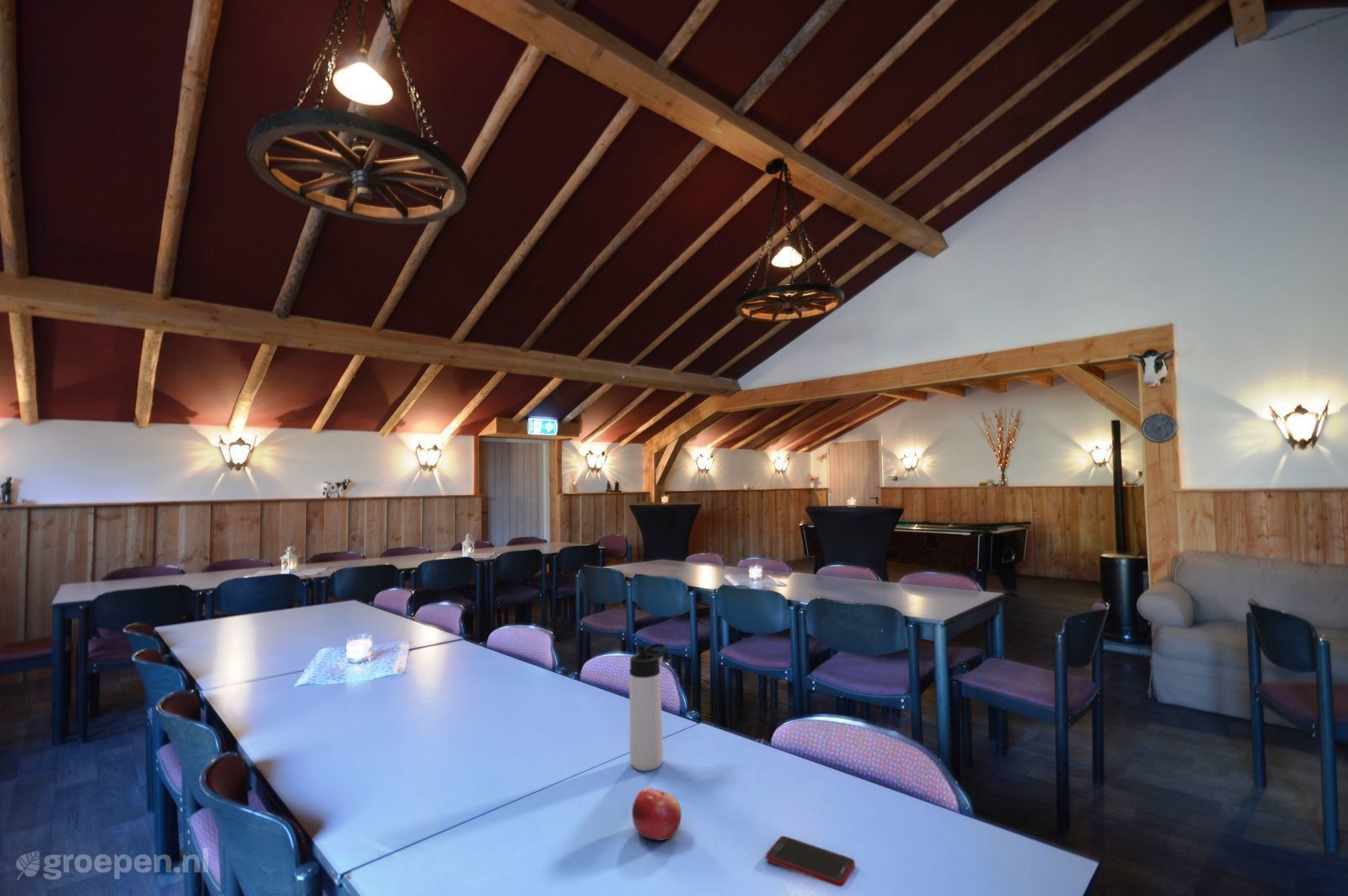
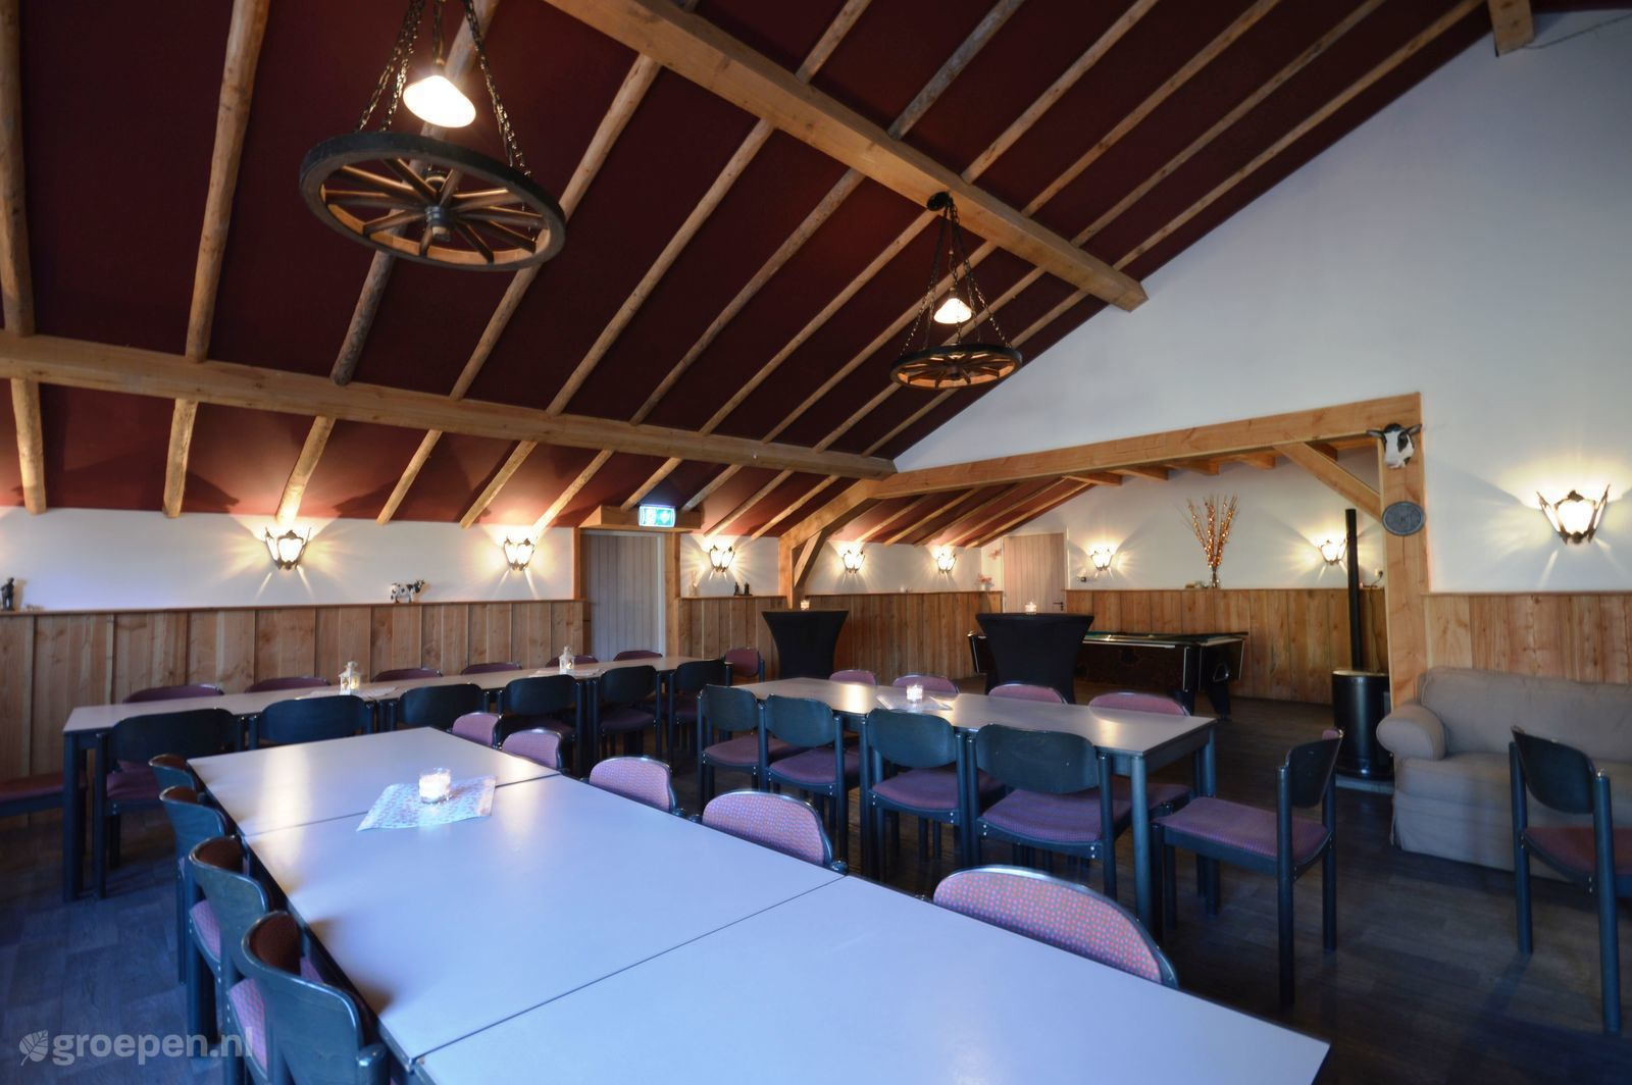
- cell phone [765,835,856,888]
- fruit [631,787,682,841]
- thermos bottle [629,643,667,771]
